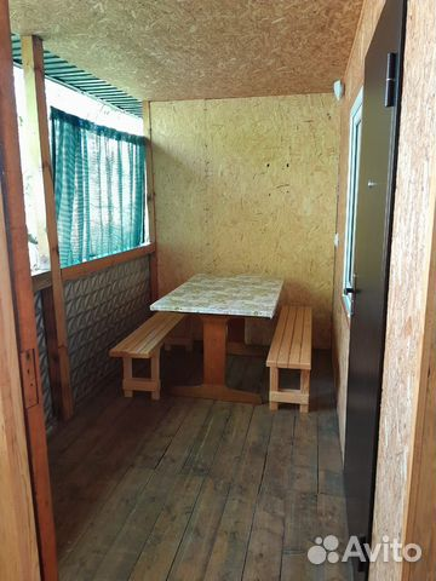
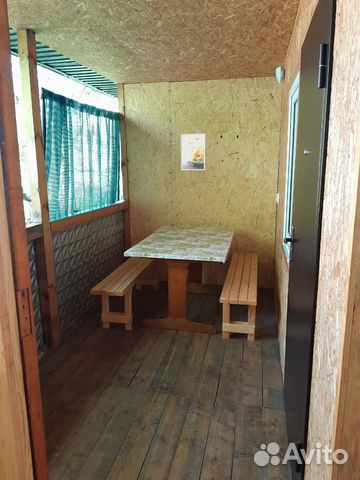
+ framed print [180,133,206,171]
